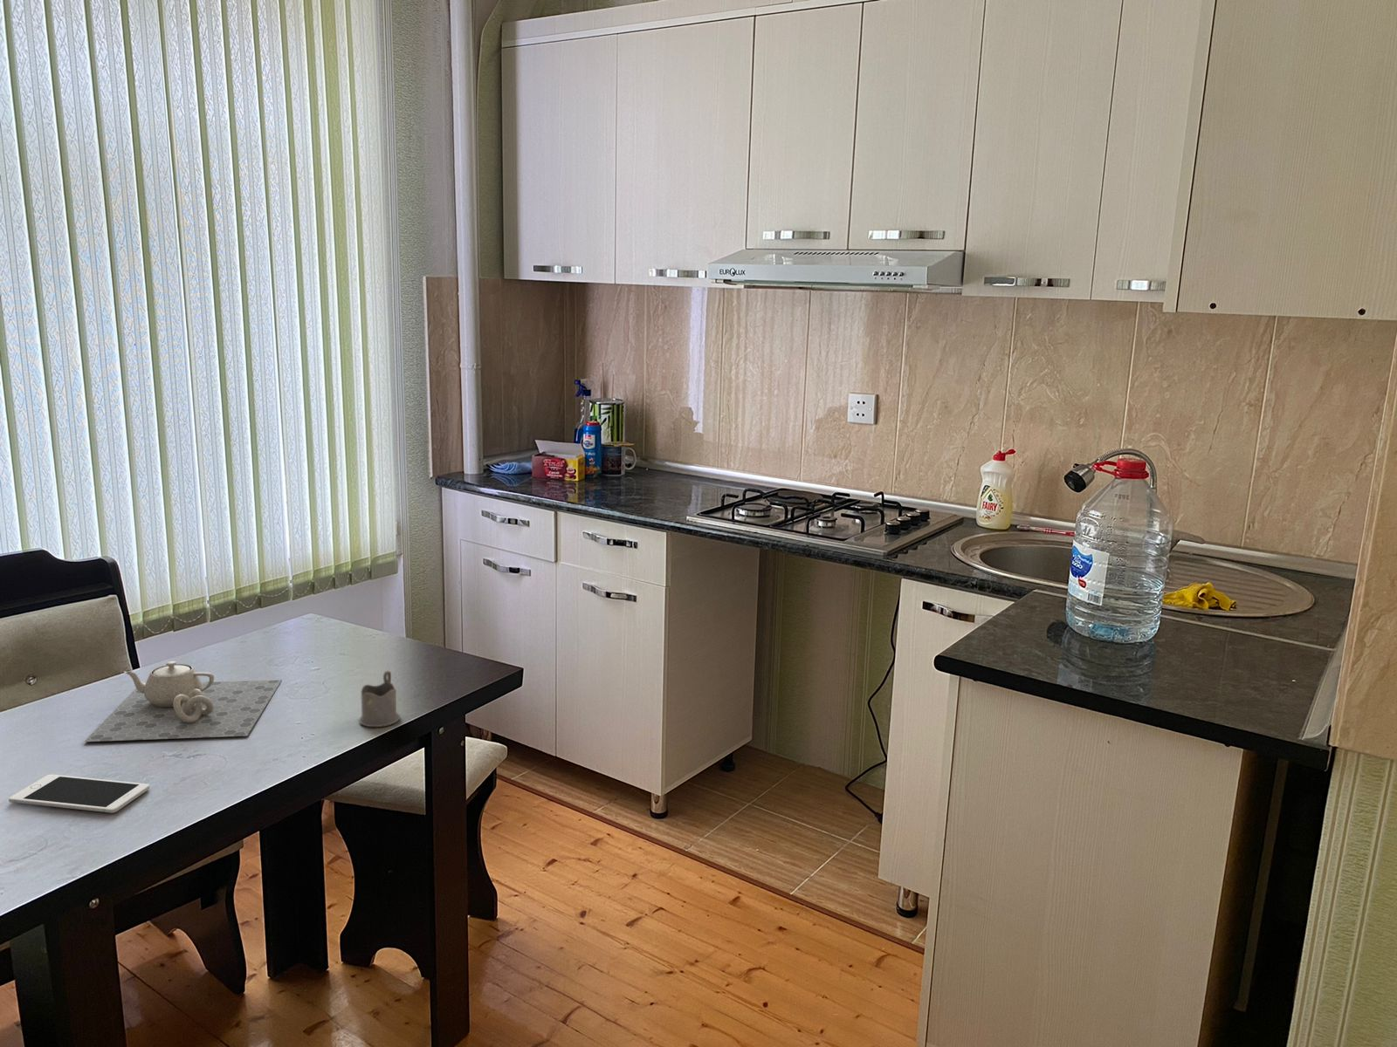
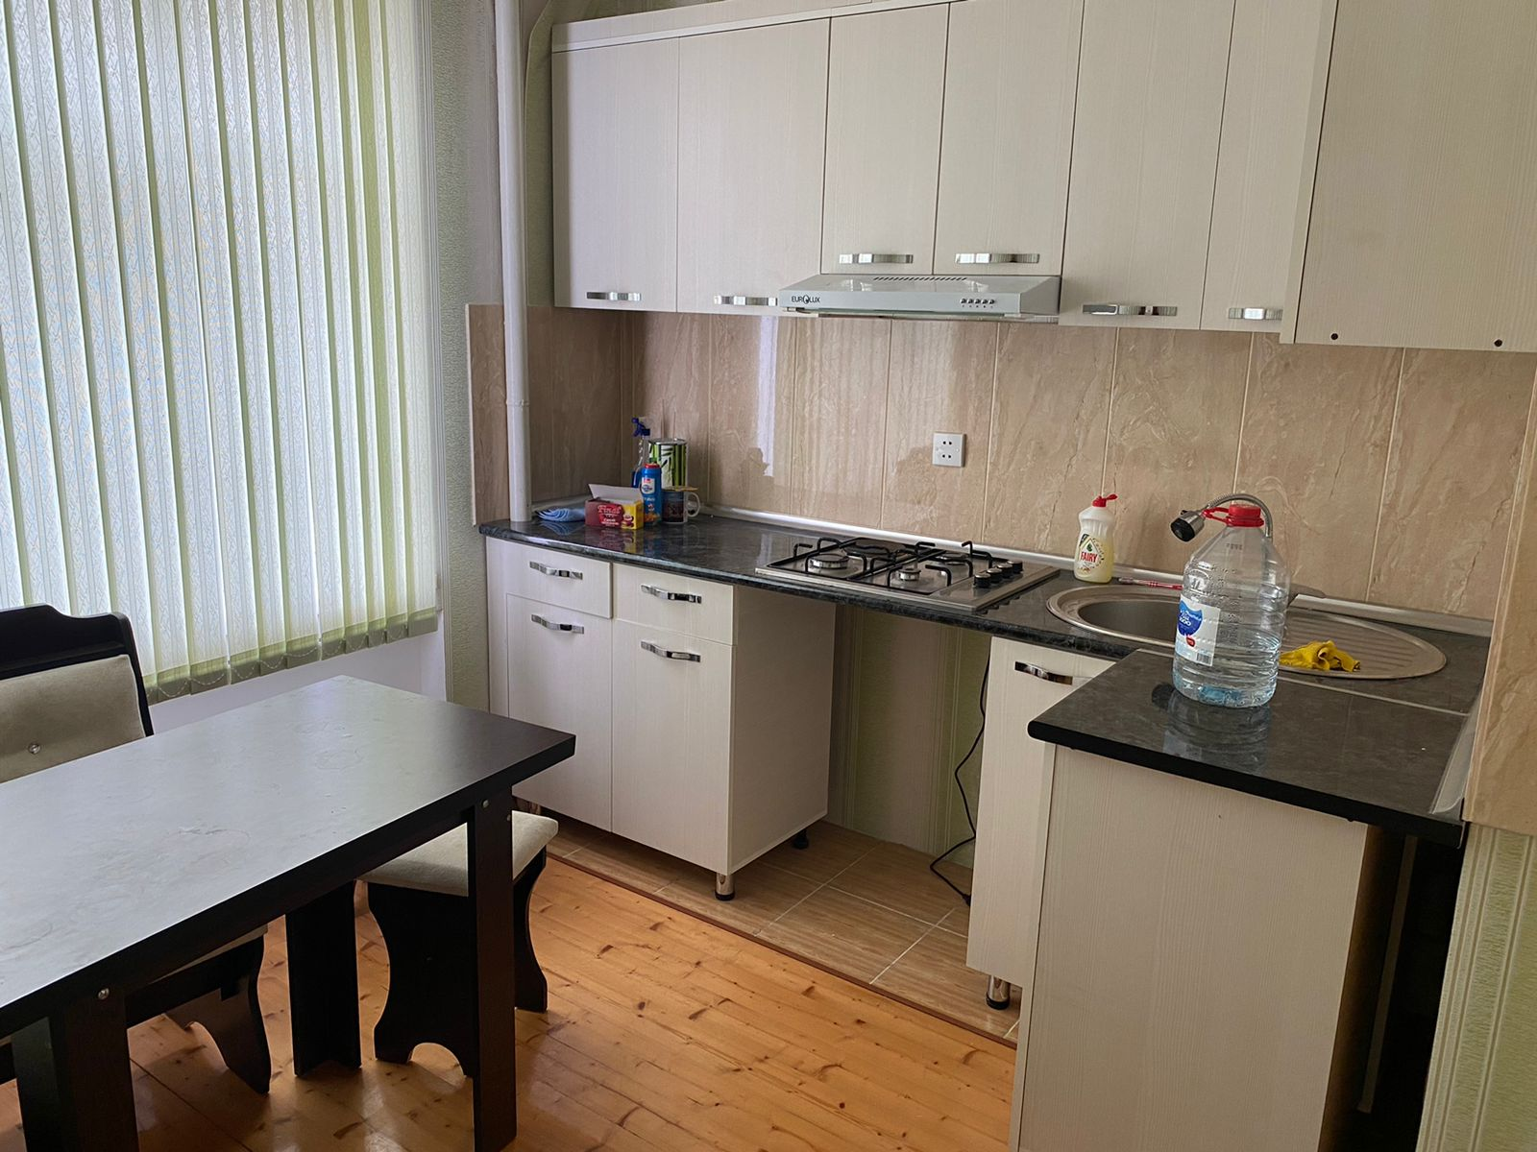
- cell phone [8,774,151,814]
- teapot [84,661,282,742]
- tea glass holder [358,669,400,728]
